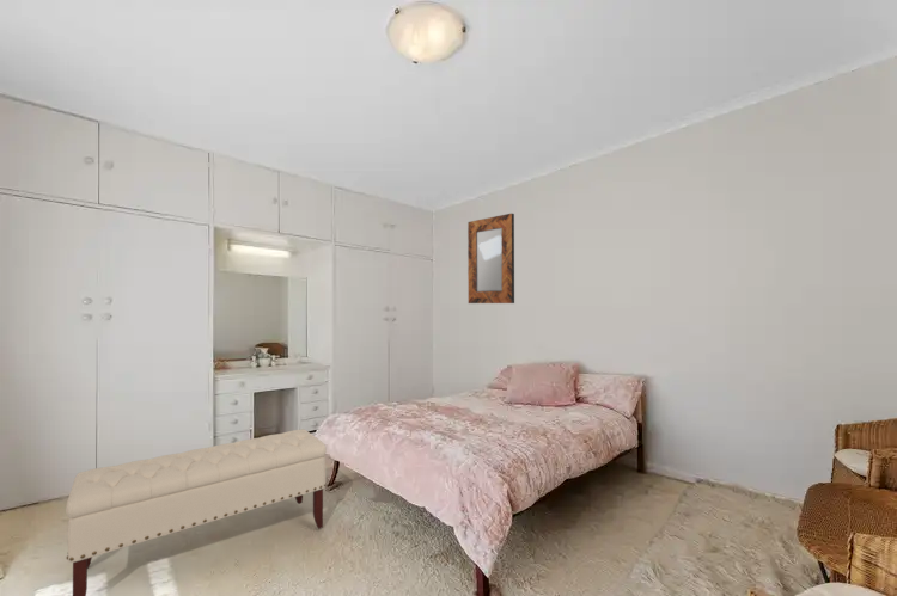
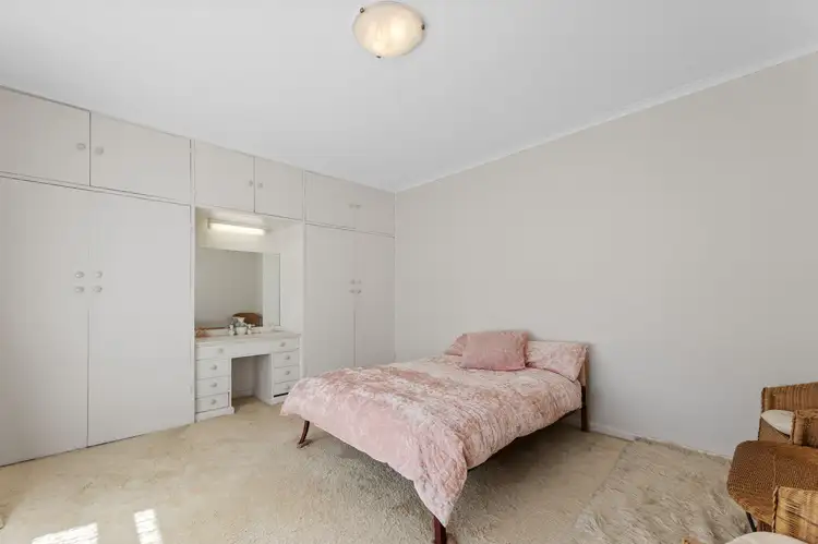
- home mirror [466,213,515,305]
- bench [65,428,328,596]
